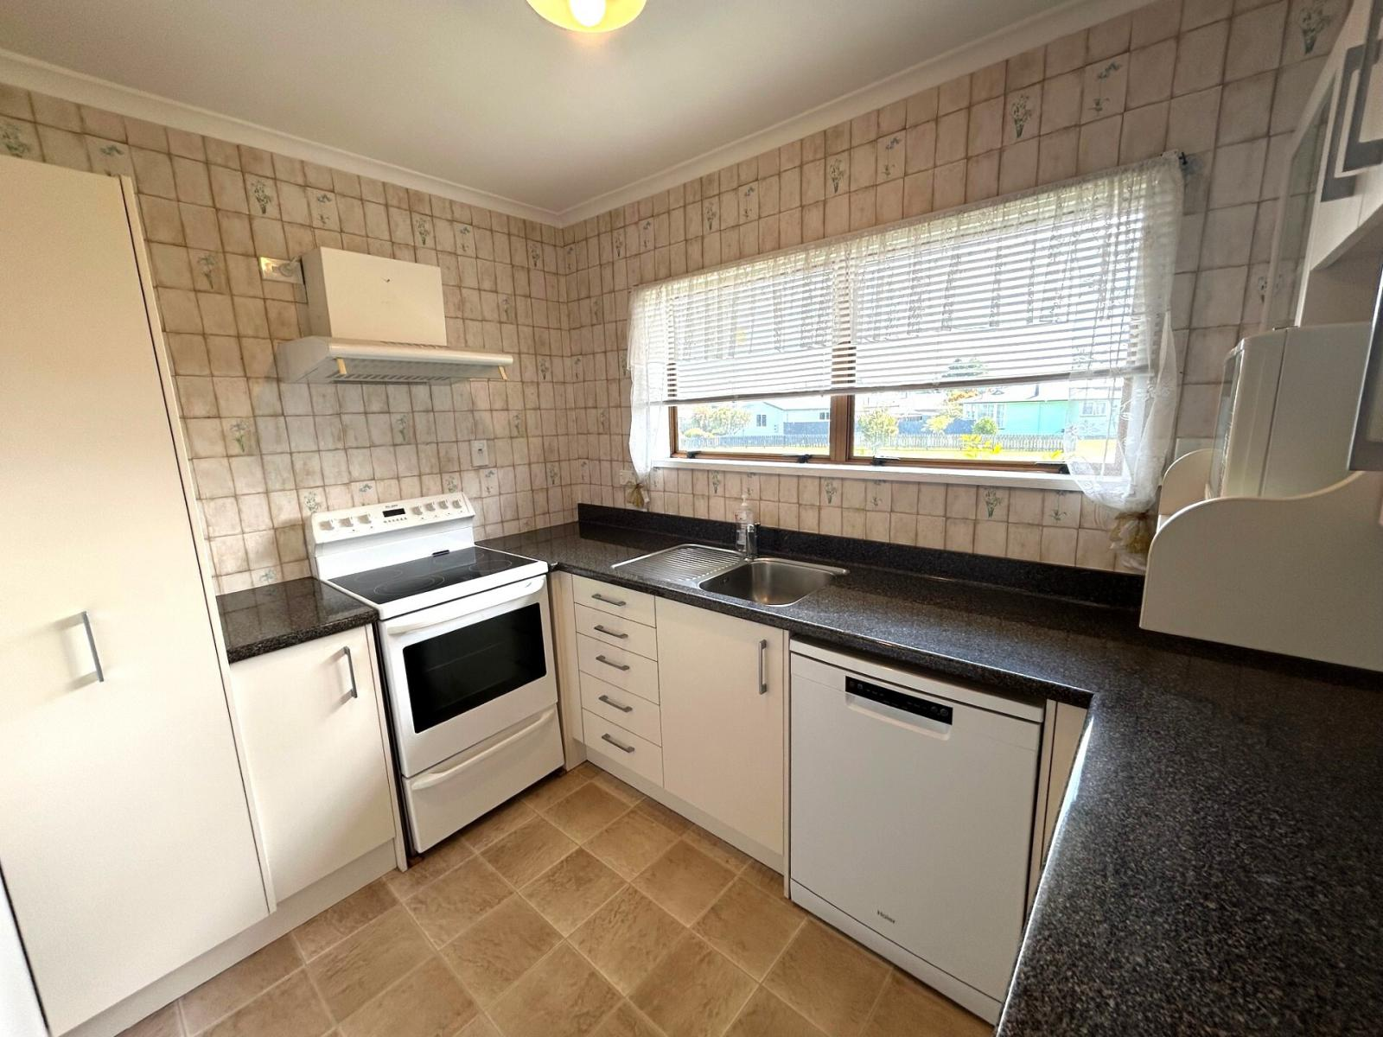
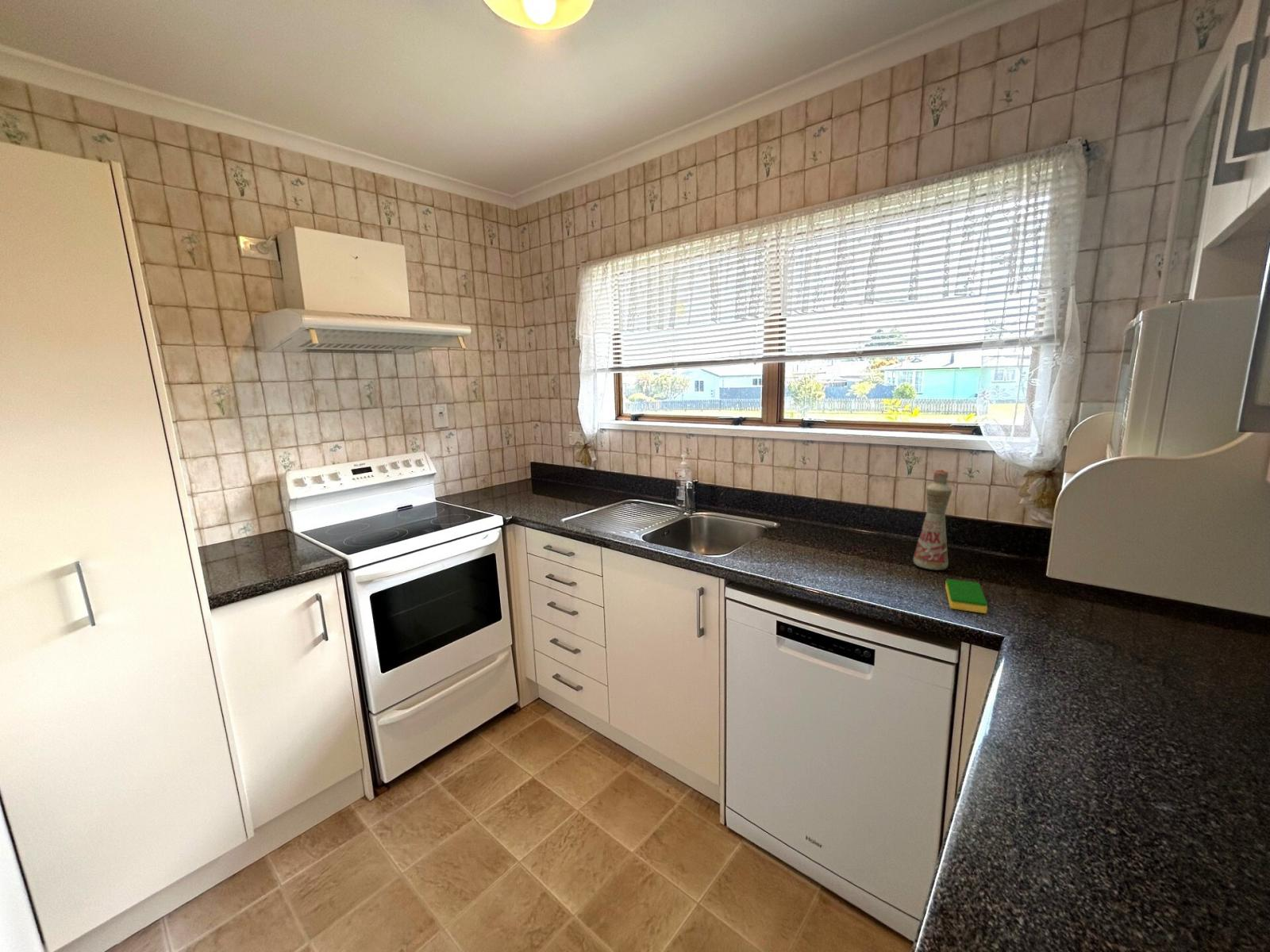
+ dish sponge [945,578,988,614]
+ bottle [913,469,952,571]
